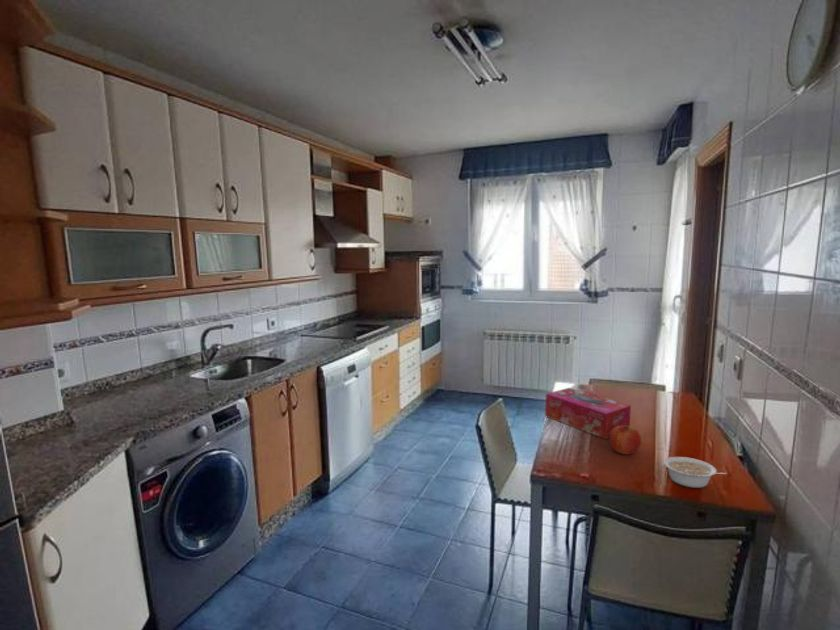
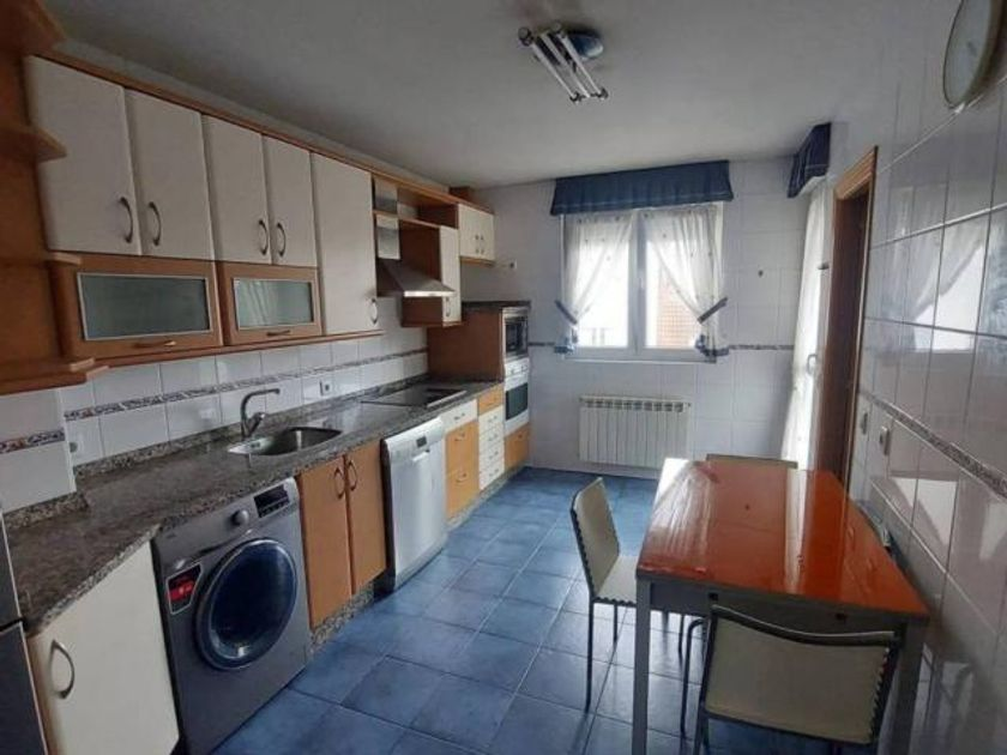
- fruit [609,425,642,456]
- tissue box [544,387,632,440]
- legume [663,456,728,489]
